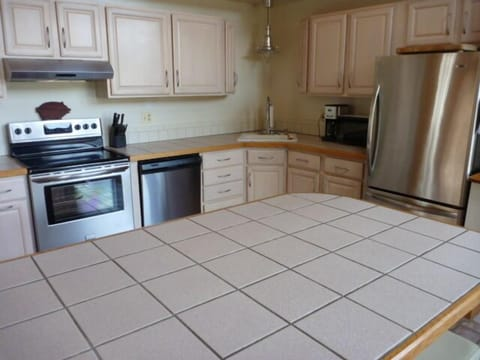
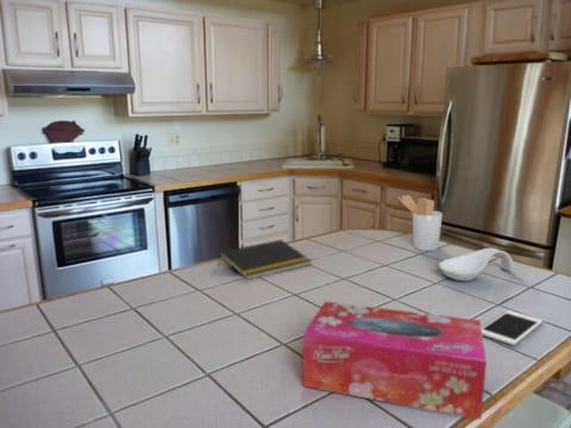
+ spoon rest [438,247,515,282]
+ notepad [217,239,313,281]
+ utensil holder [397,194,444,252]
+ tissue box [302,301,488,421]
+ cell phone [482,309,544,346]
